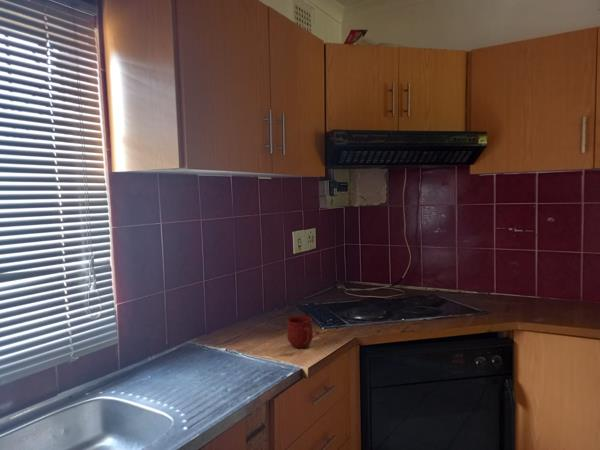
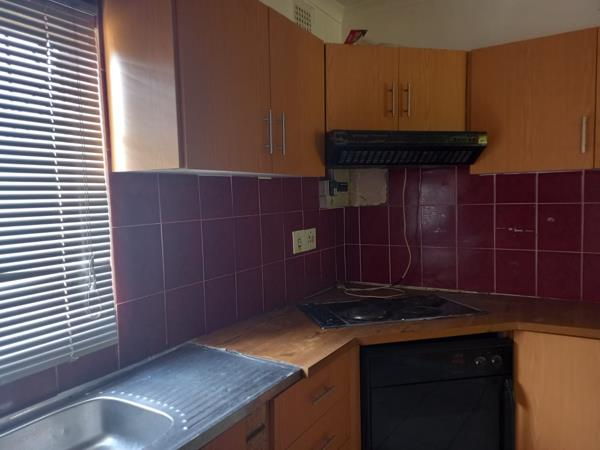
- mug [286,315,314,349]
